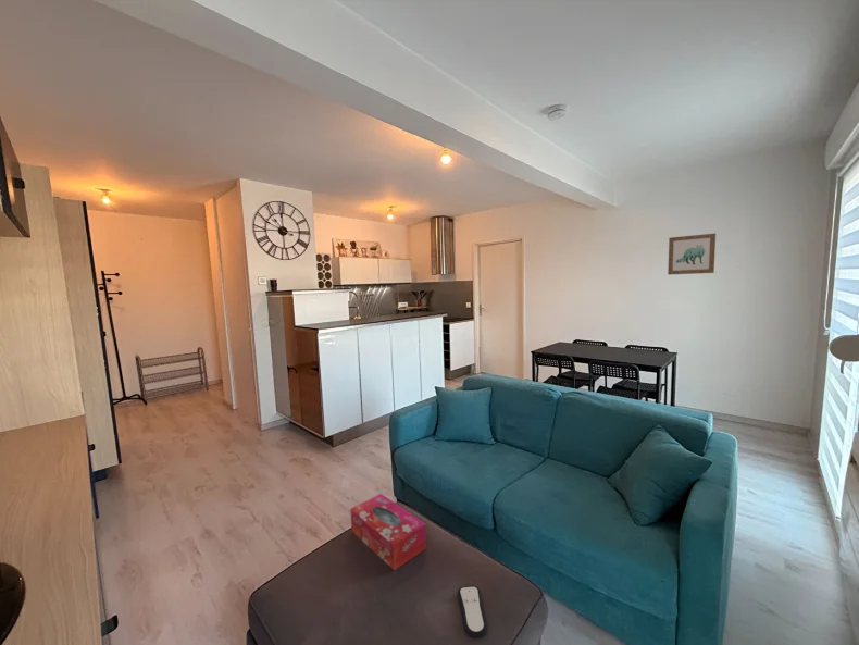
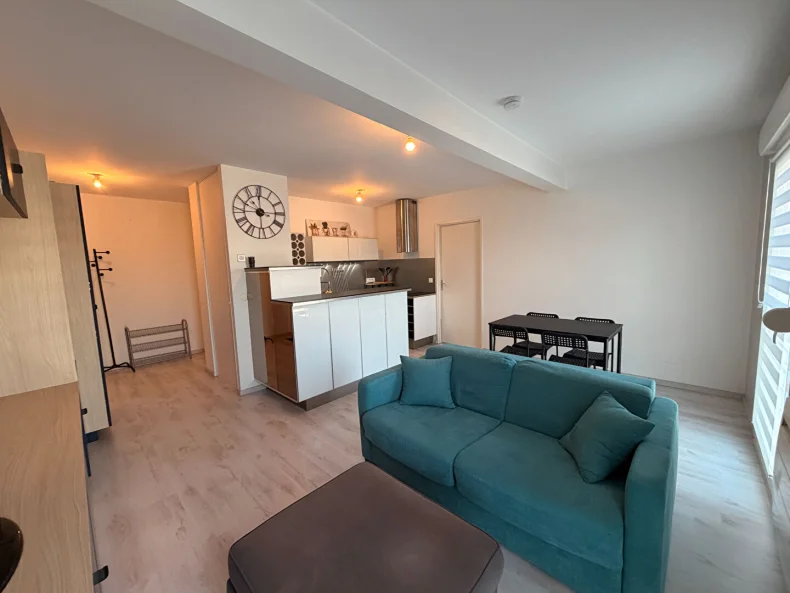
- tissue box [349,493,427,572]
- remote control [457,585,488,640]
- wall art [667,233,717,275]
